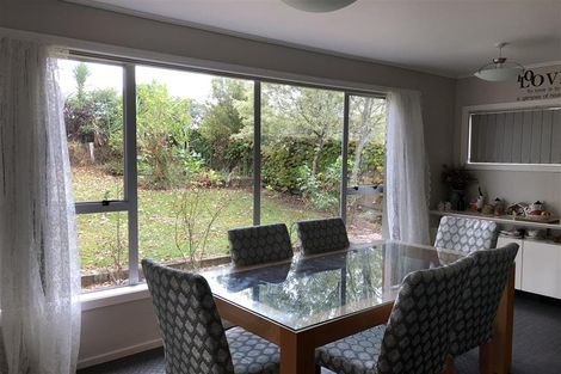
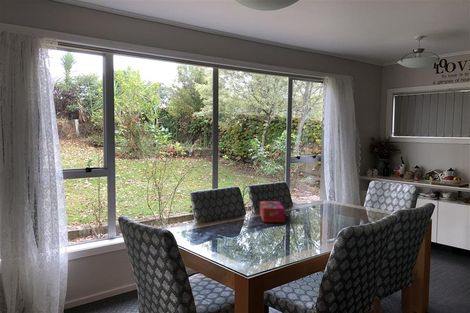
+ tissue box [259,200,286,223]
